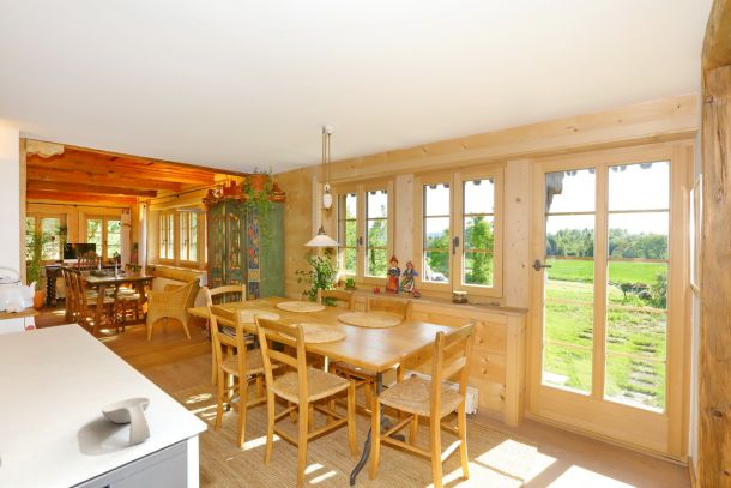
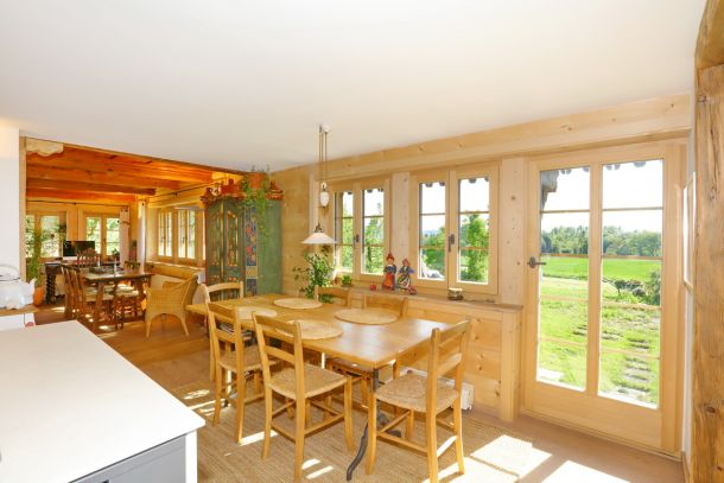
- spoon rest [101,397,152,445]
